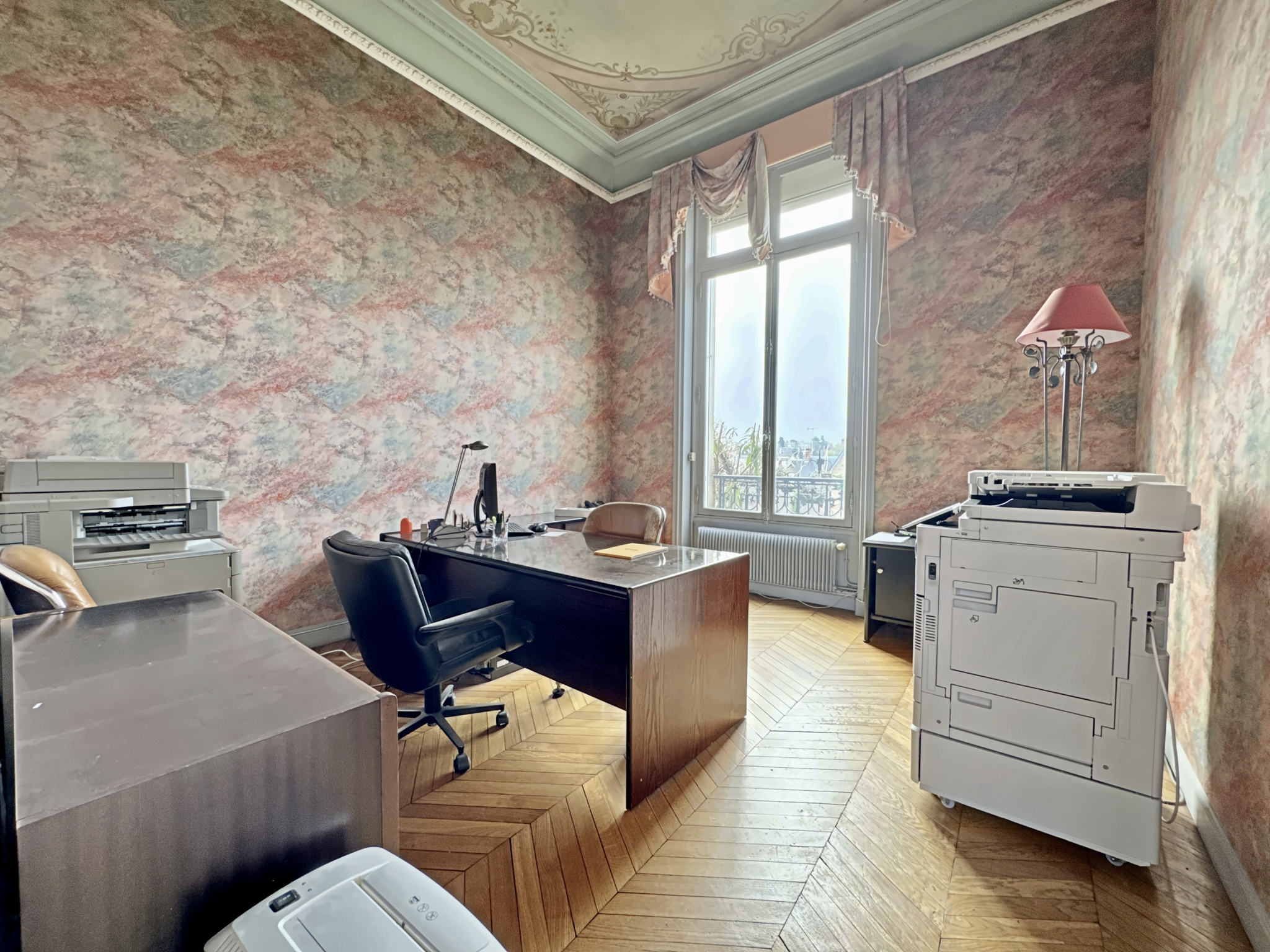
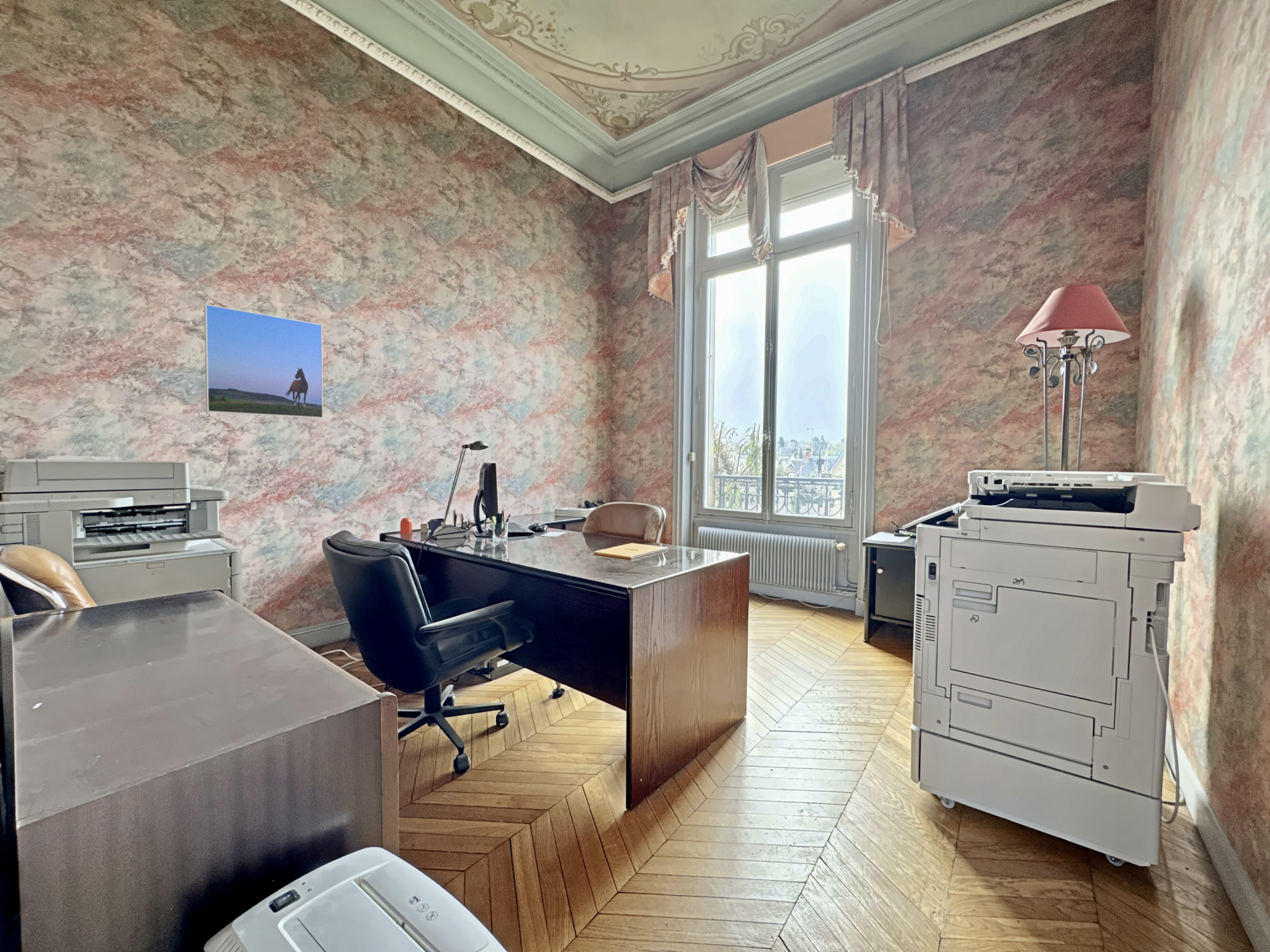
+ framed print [203,304,324,419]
